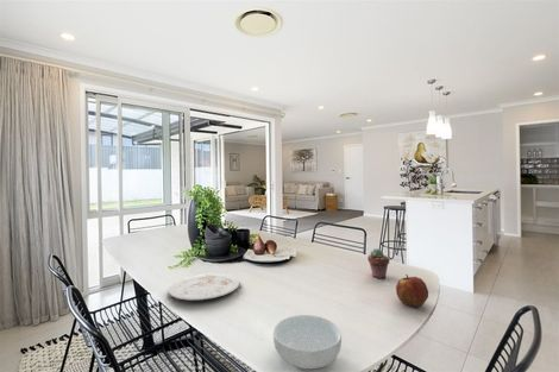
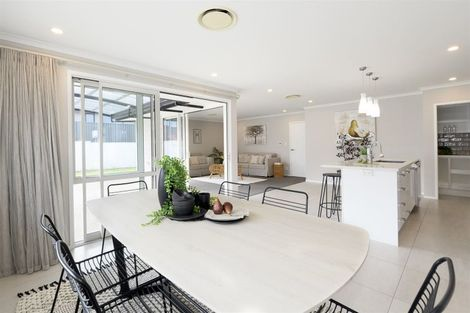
- apple [395,273,429,308]
- plate [168,272,240,301]
- cereal bowl [272,314,343,370]
- potted succulent [366,247,391,279]
